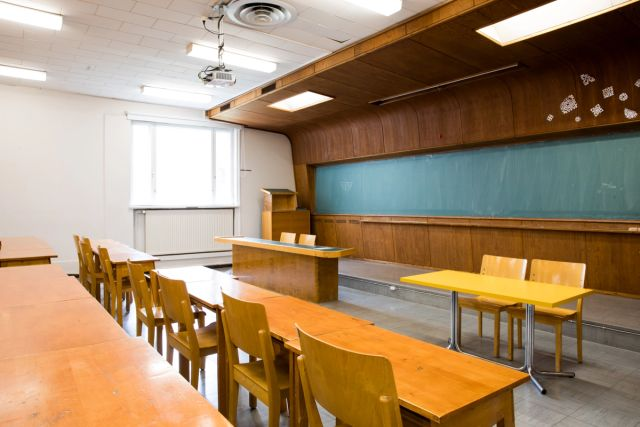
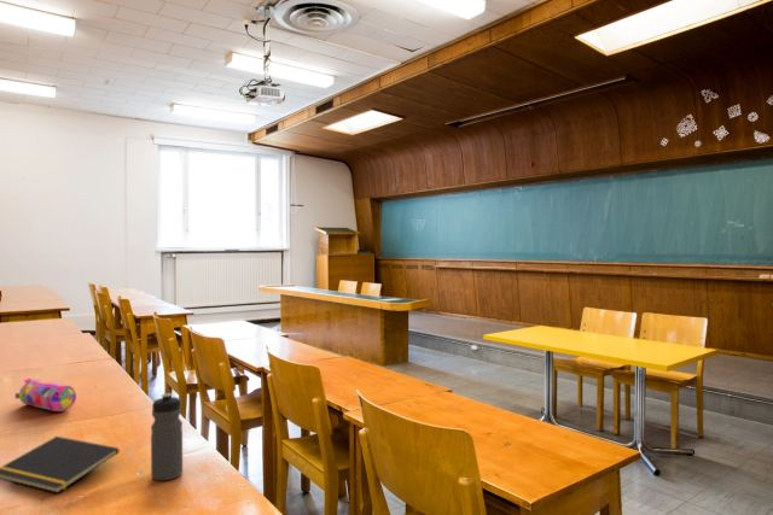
+ water bottle [150,392,184,481]
+ pencil case [14,378,77,412]
+ notepad [0,435,121,494]
